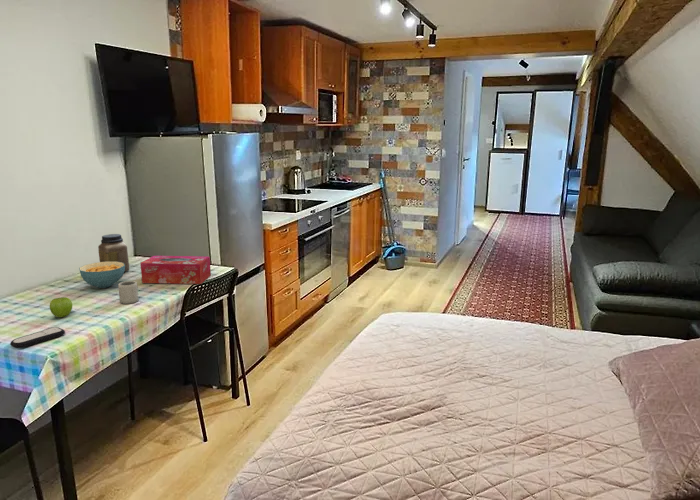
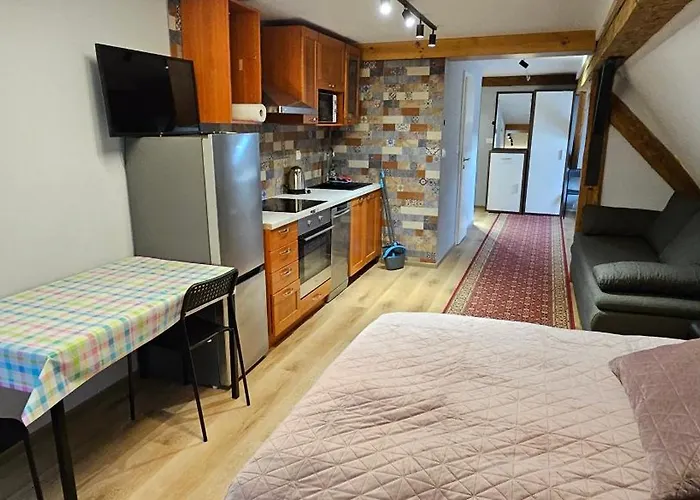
- cup [117,280,139,305]
- cereal bowl [78,261,125,289]
- jar [97,233,130,273]
- fruit [48,296,73,318]
- tissue box [139,255,212,285]
- remote control [10,326,66,349]
